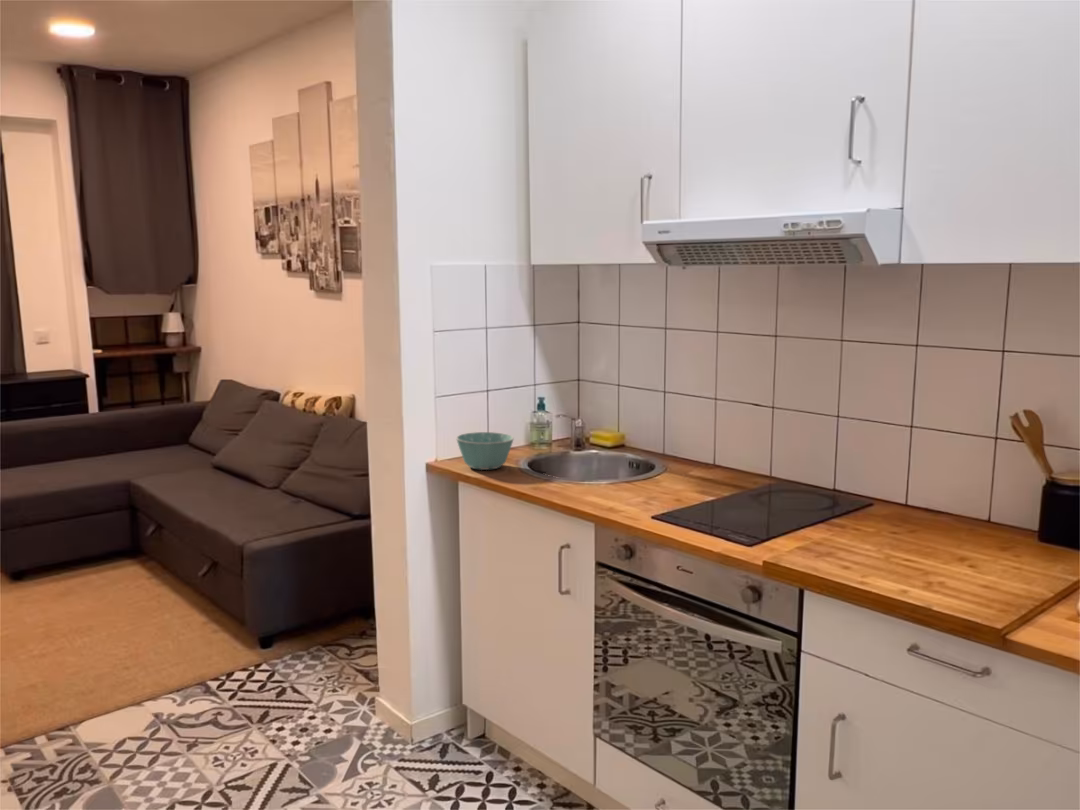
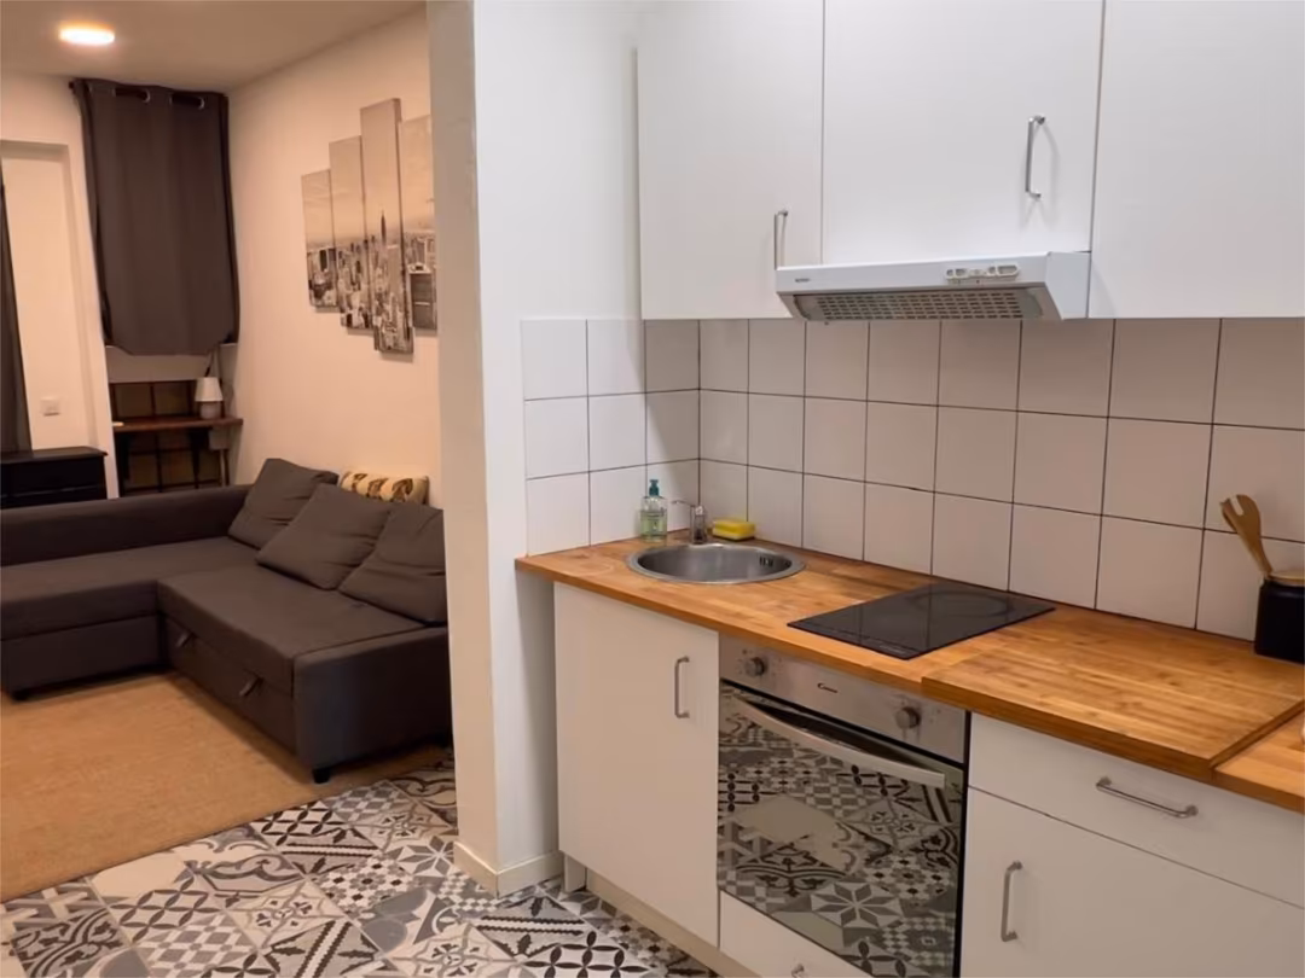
- bowl [455,431,515,471]
